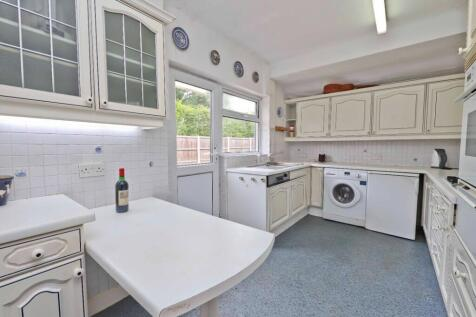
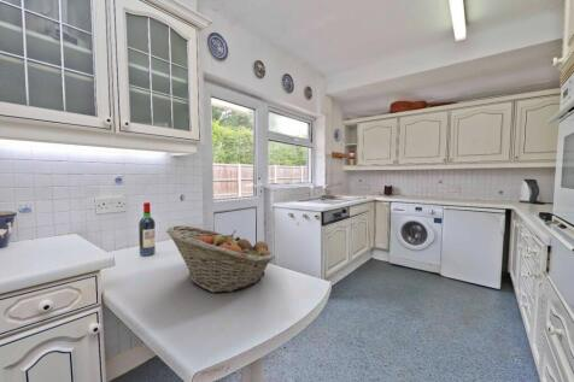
+ fruit basket [165,224,276,294]
